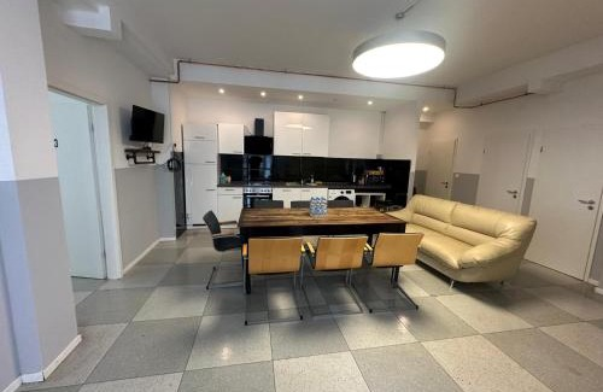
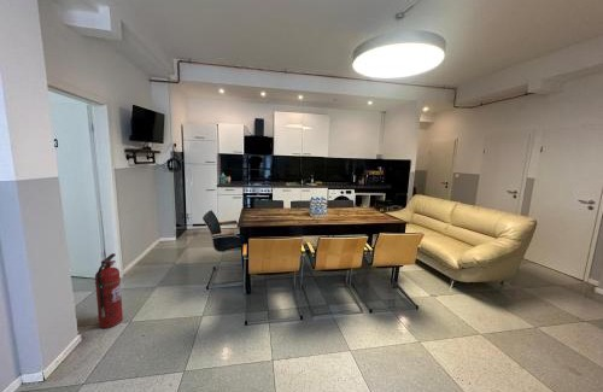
+ fire extinguisher [94,252,124,329]
